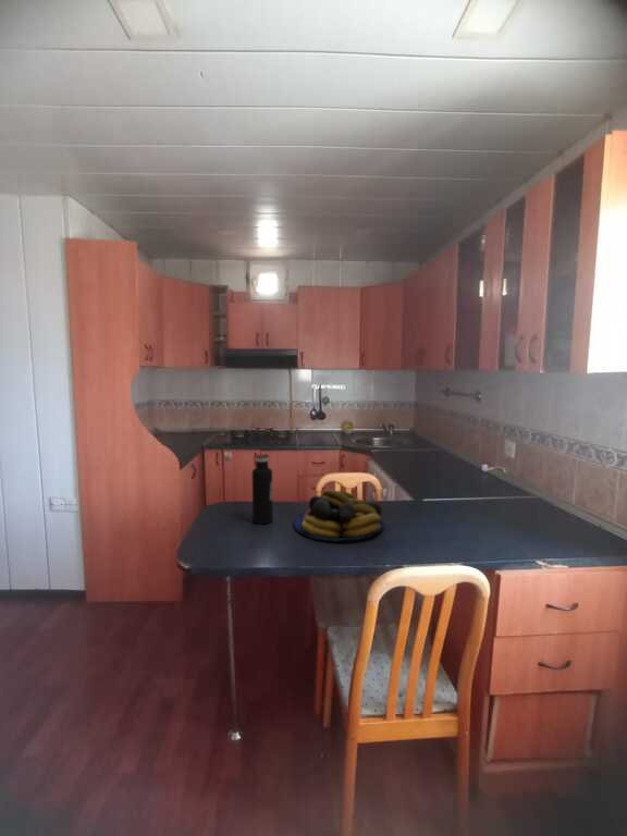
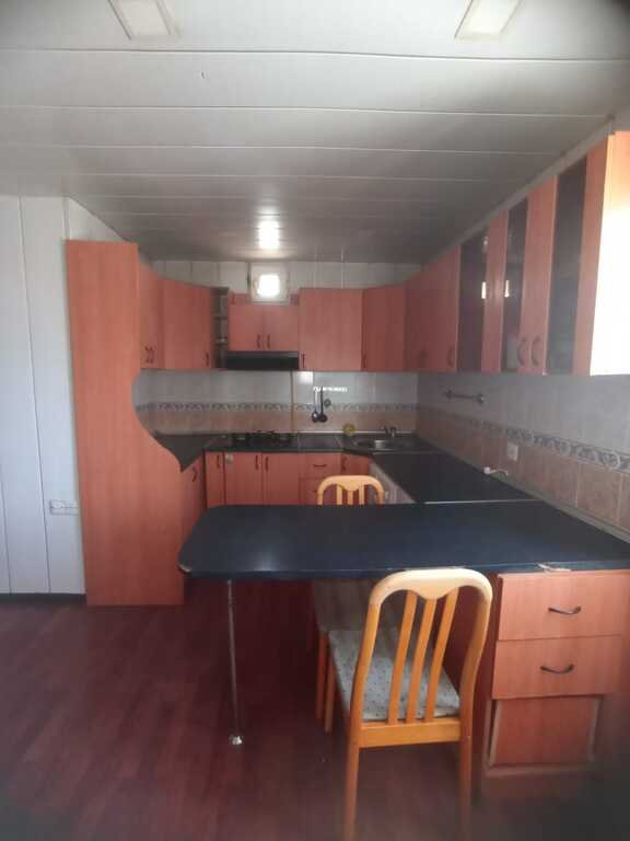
- fruit bowl [292,489,385,543]
- water bottle [251,453,274,525]
